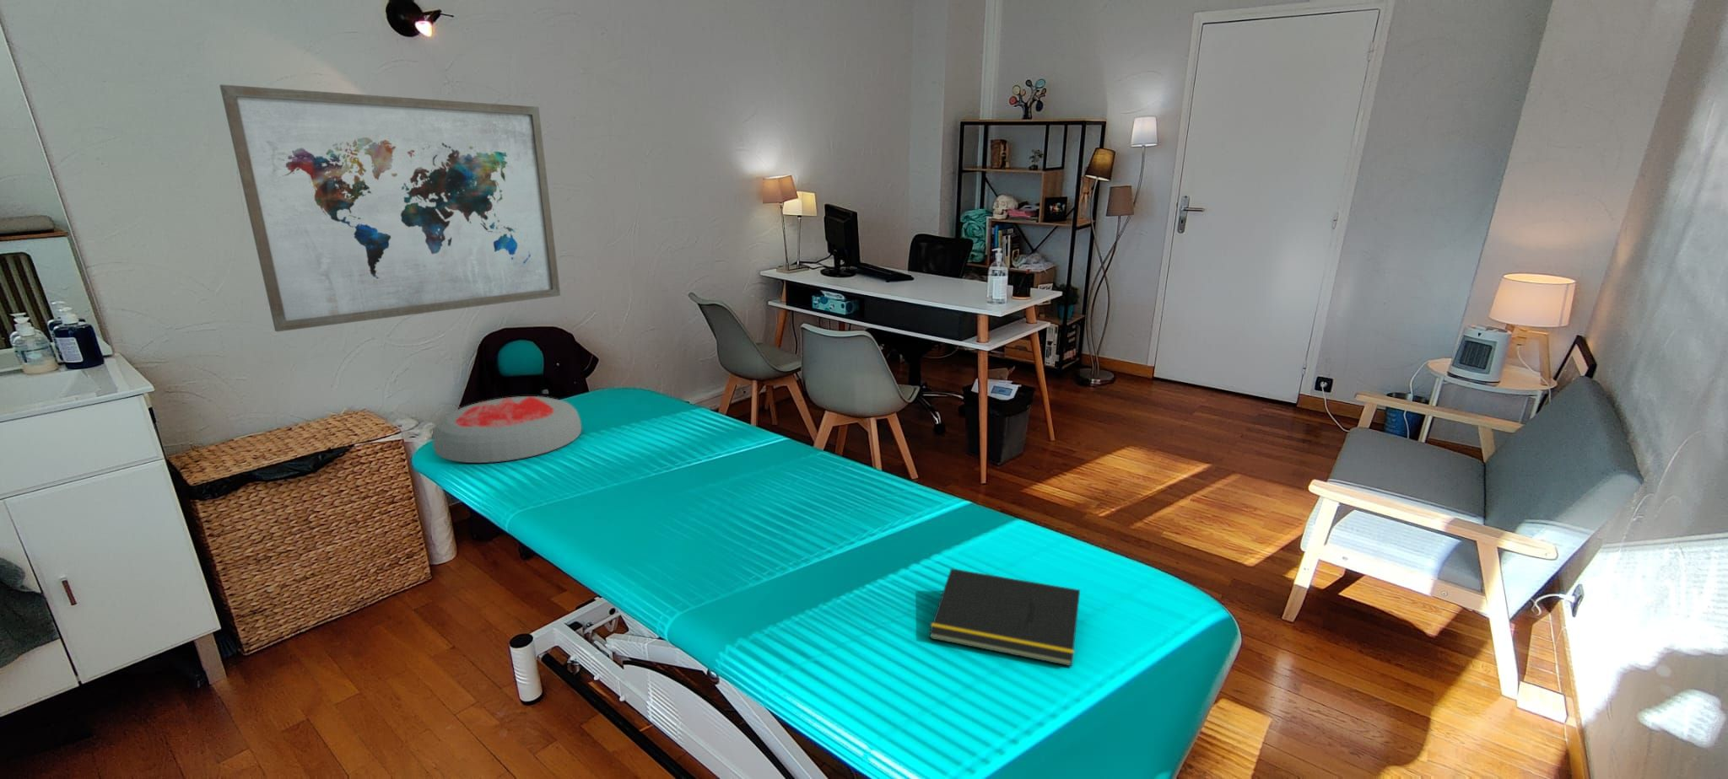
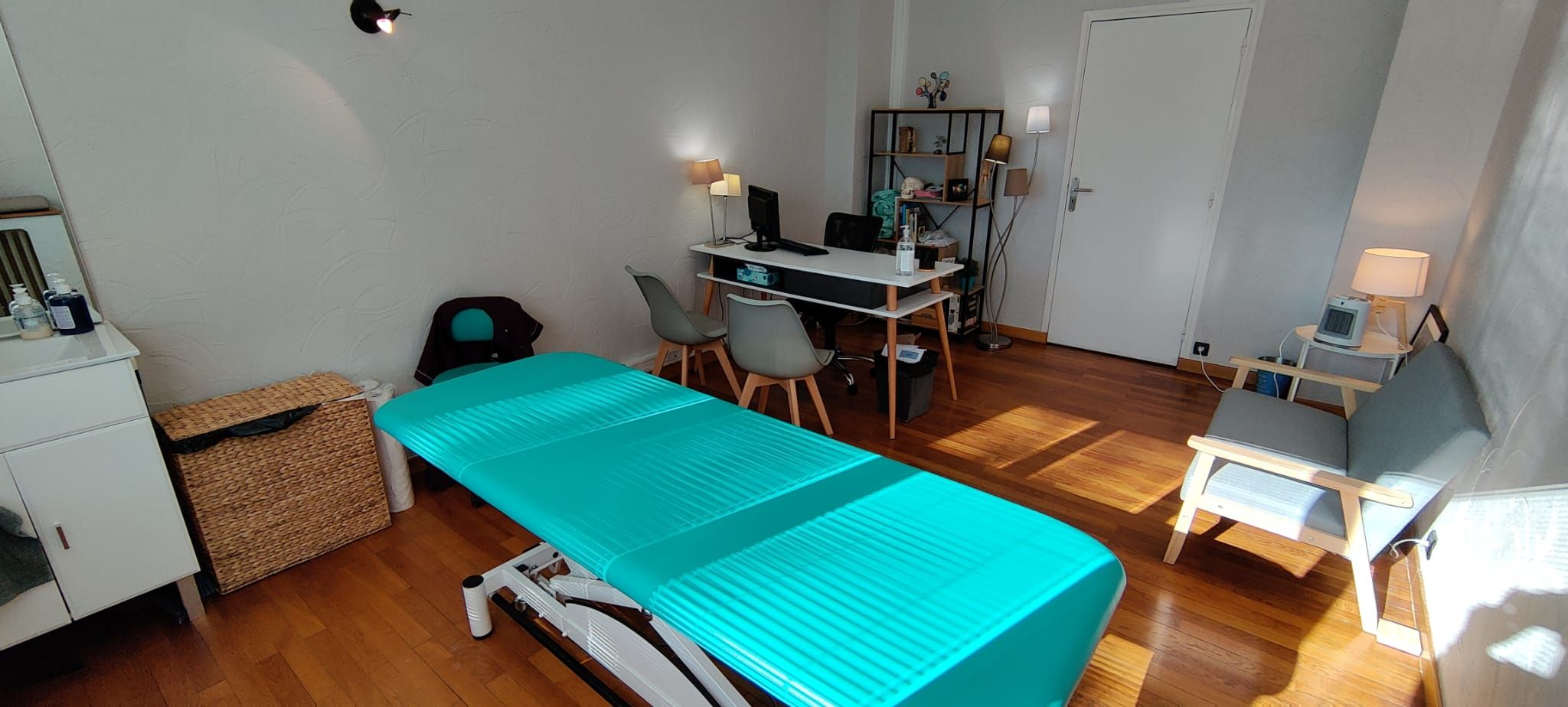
- cushion [432,396,582,464]
- wall art [218,84,561,332]
- notepad [928,567,1081,668]
